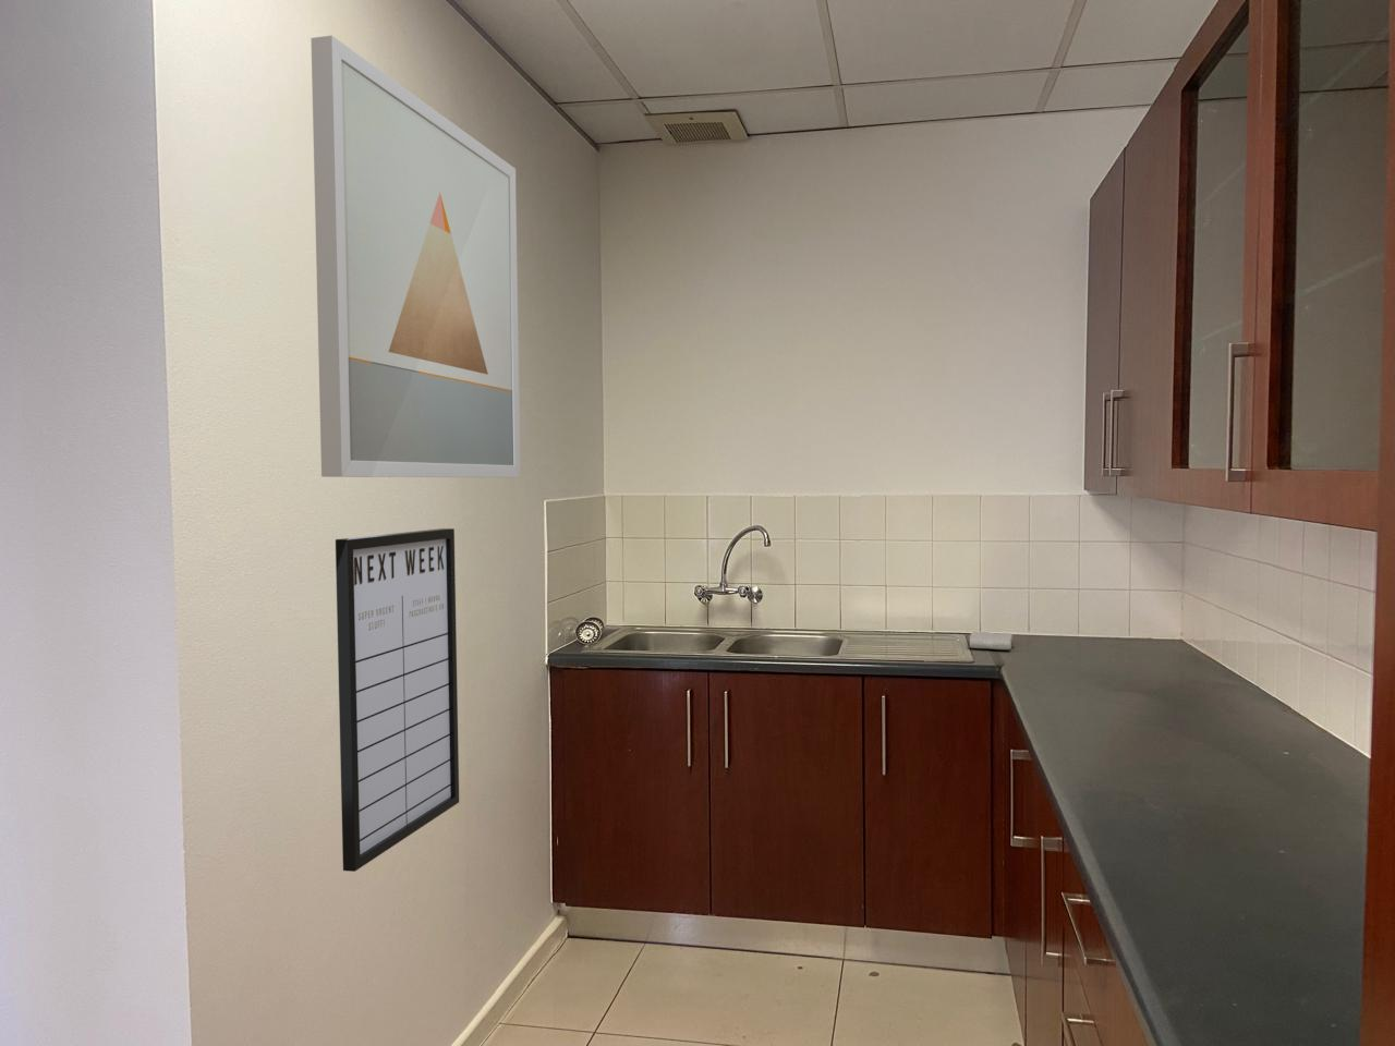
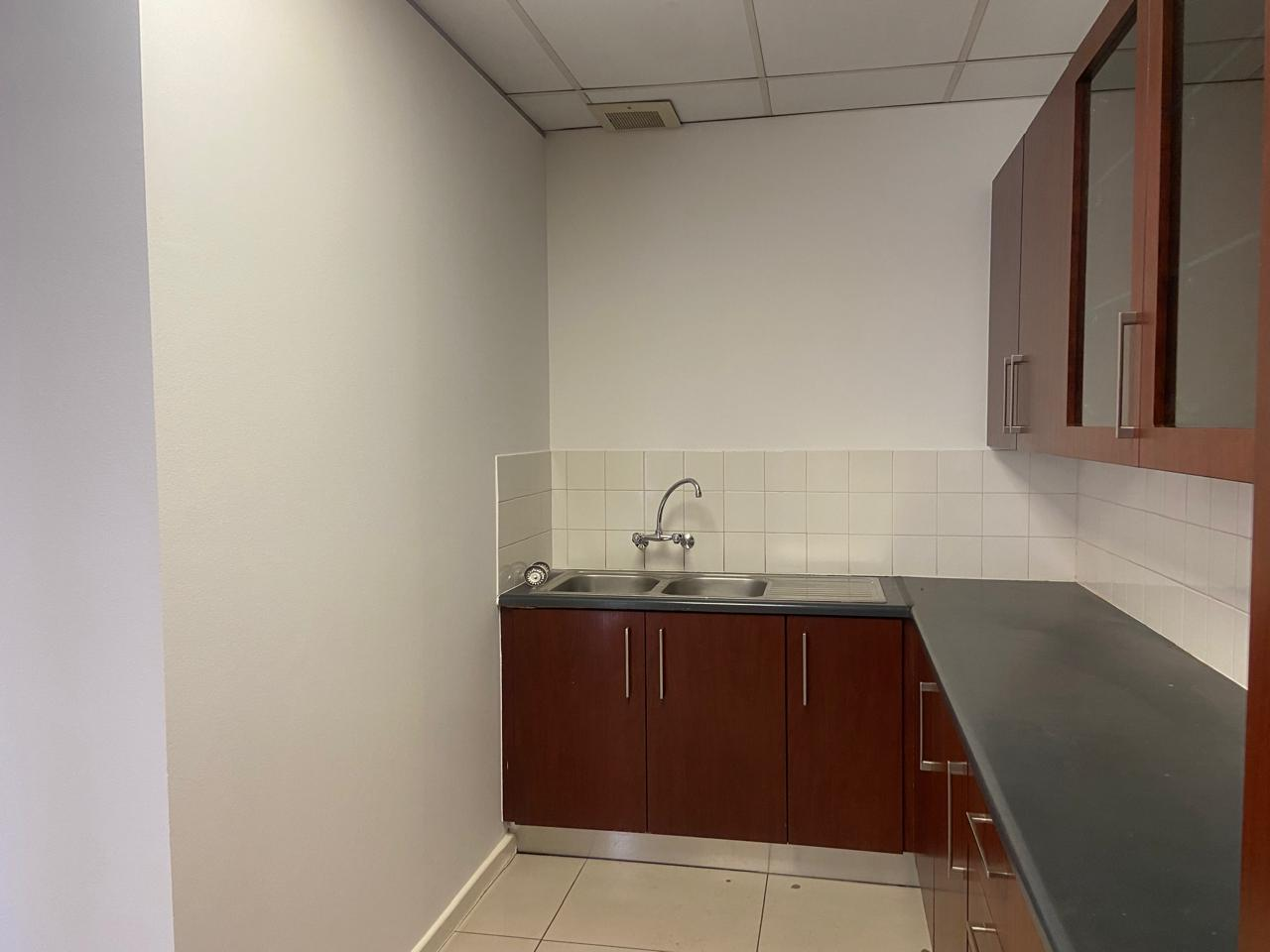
- writing board [335,527,460,872]
- washcloth [969,631,1014,650]
- wall art [311,34,521,478]
